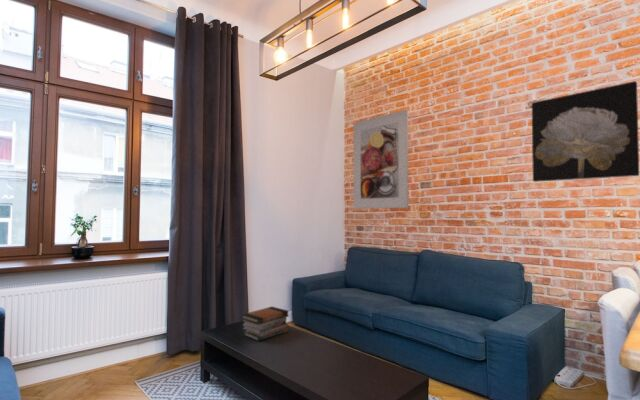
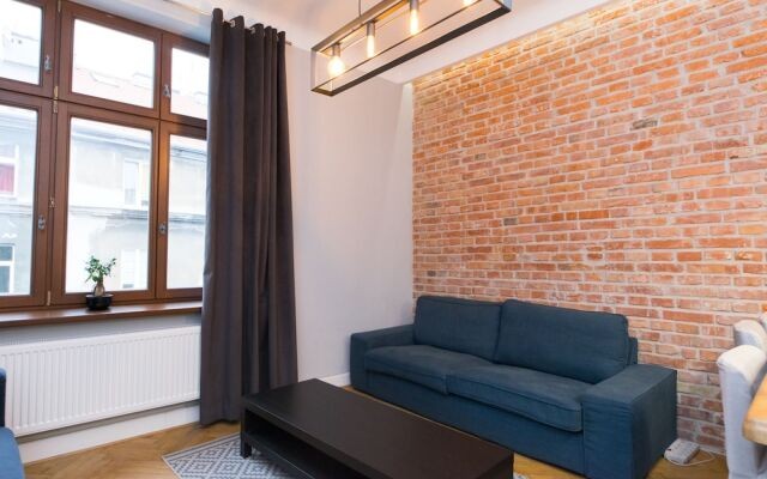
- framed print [352,108,410,209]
- book stack [241,306,290,342]
- wall art [531,80,640,183]
